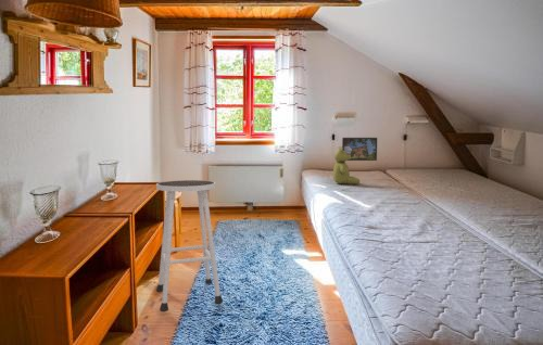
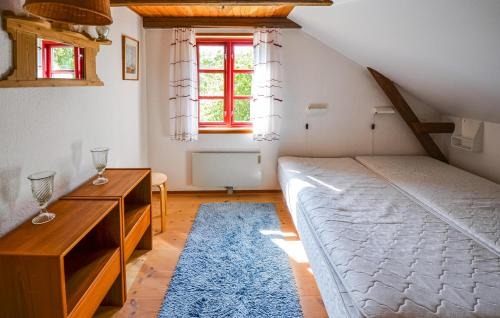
- stool [155,179,224,312]
- stuffed bear [332,145,361,186]
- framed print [341,137,378,162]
